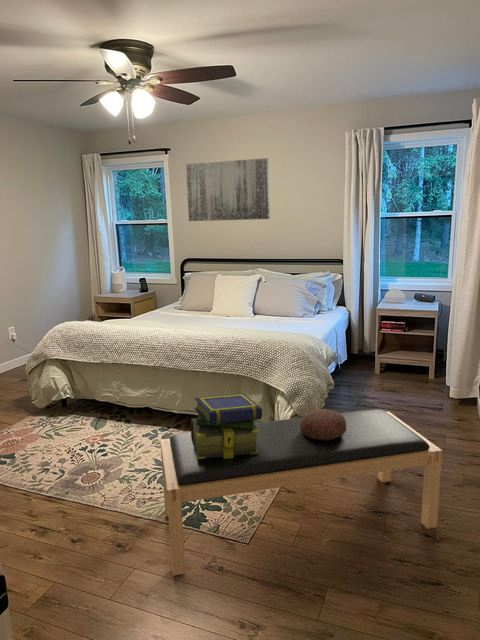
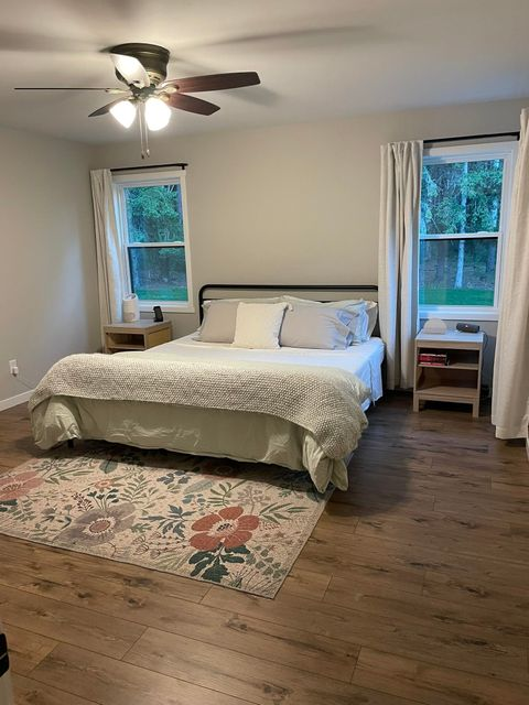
- bench [159,408,443,577]
- stack of books [190,393,263,459]
- decorative bowl [300,408,346,441]
- wall art [185,157,271,222]
